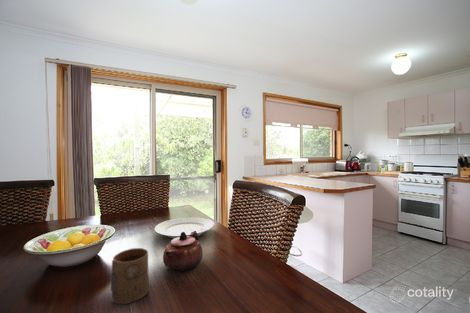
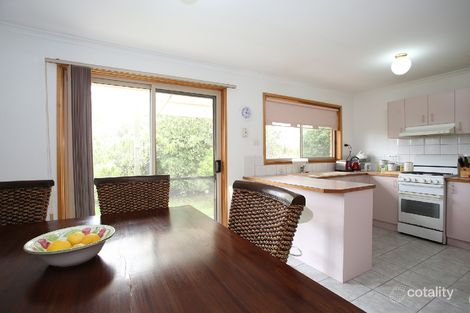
- teapot [162,231,204,272]
- cup [110,247,150,305]
- plate [153,217,216,239]
